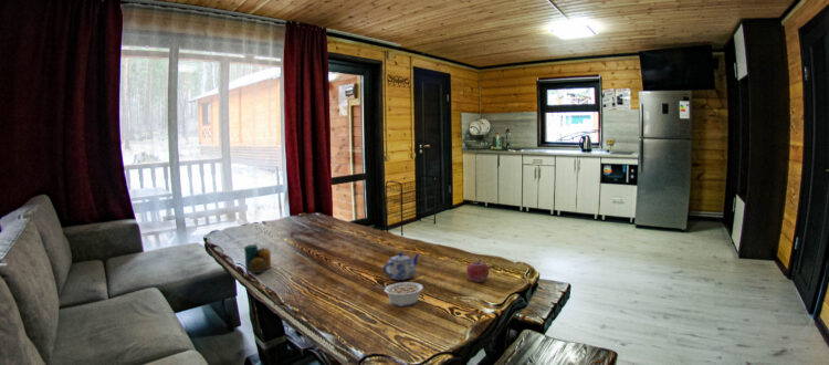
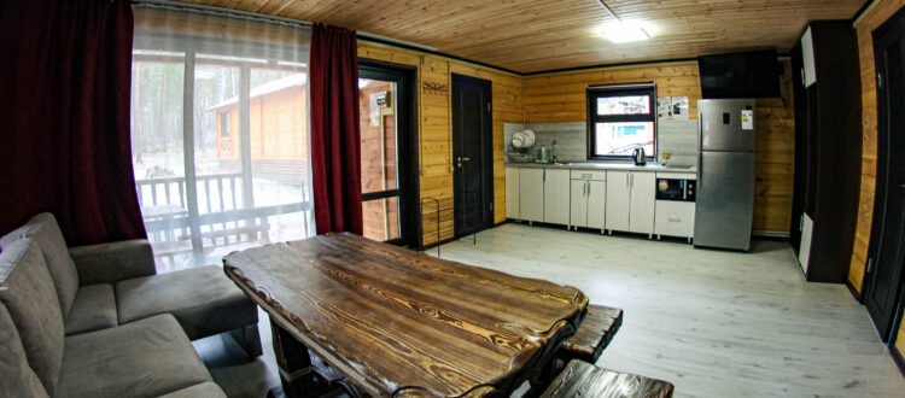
- teapot [382,251,421,281]
- candle [243,243,272,274]
- fruit [465,259,490,283]
- legume [376,281,424,307]
